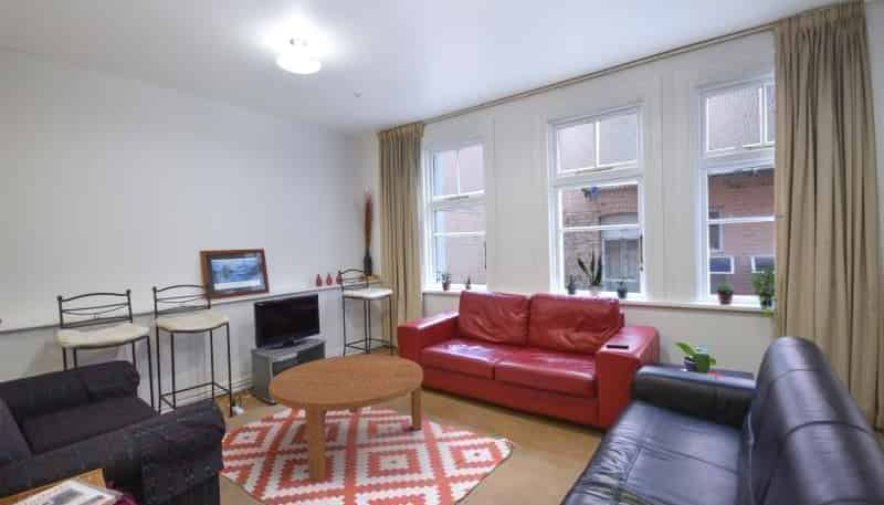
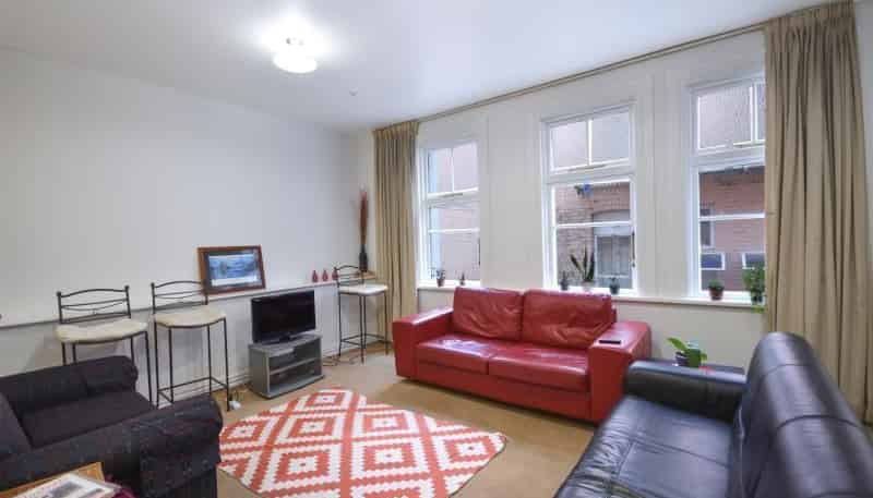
- coffee table [267,354,424,483]
